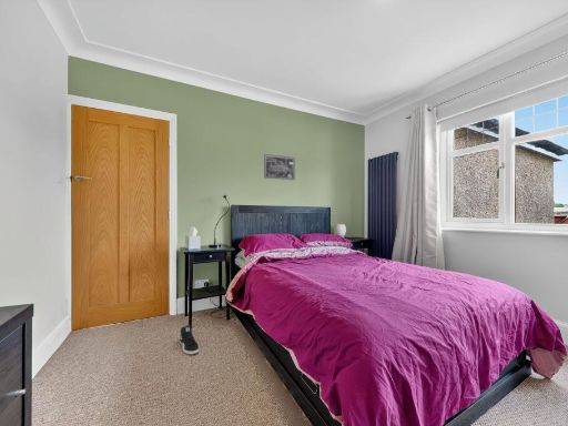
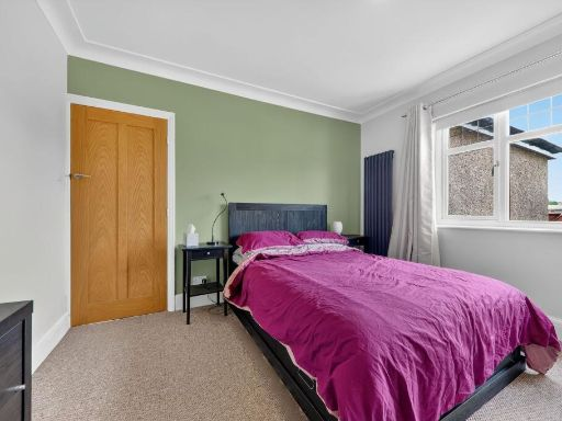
- sneaker [179,324,200,355]
- wall art [263,153,296,181]
